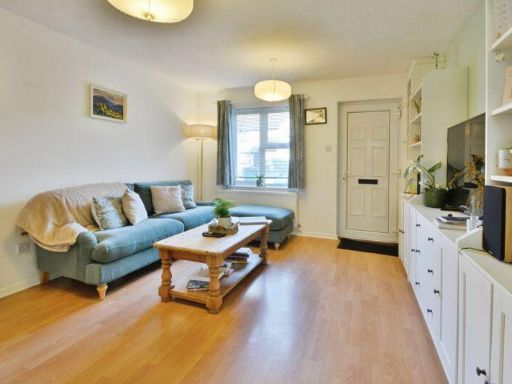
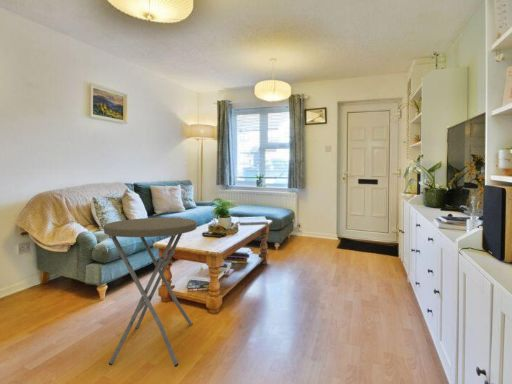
+ side table [103,217,198,368]
